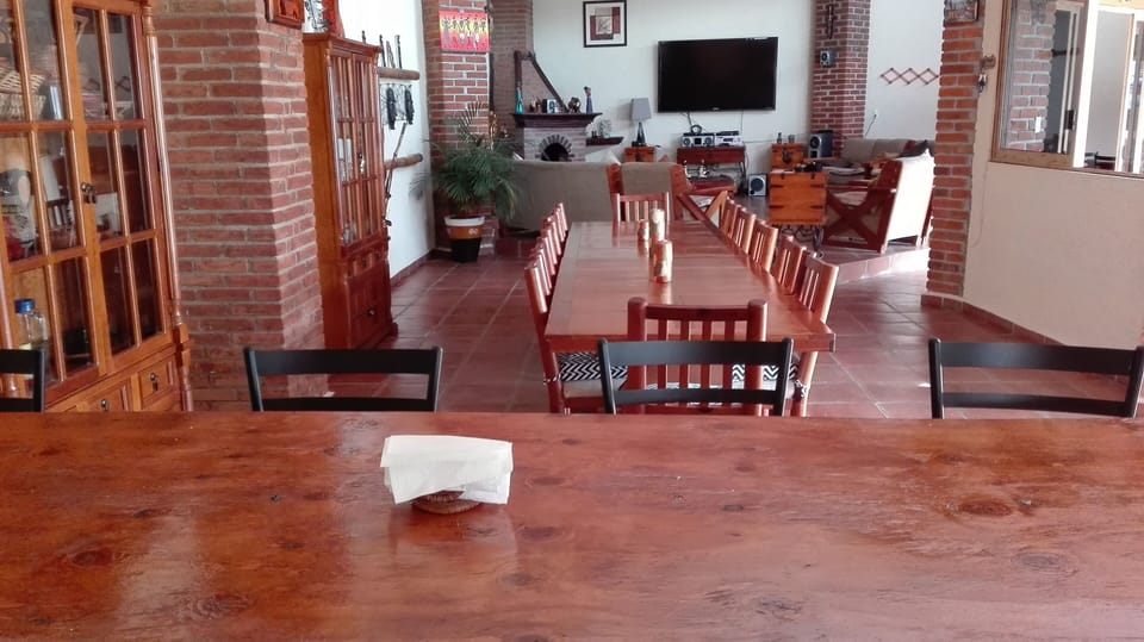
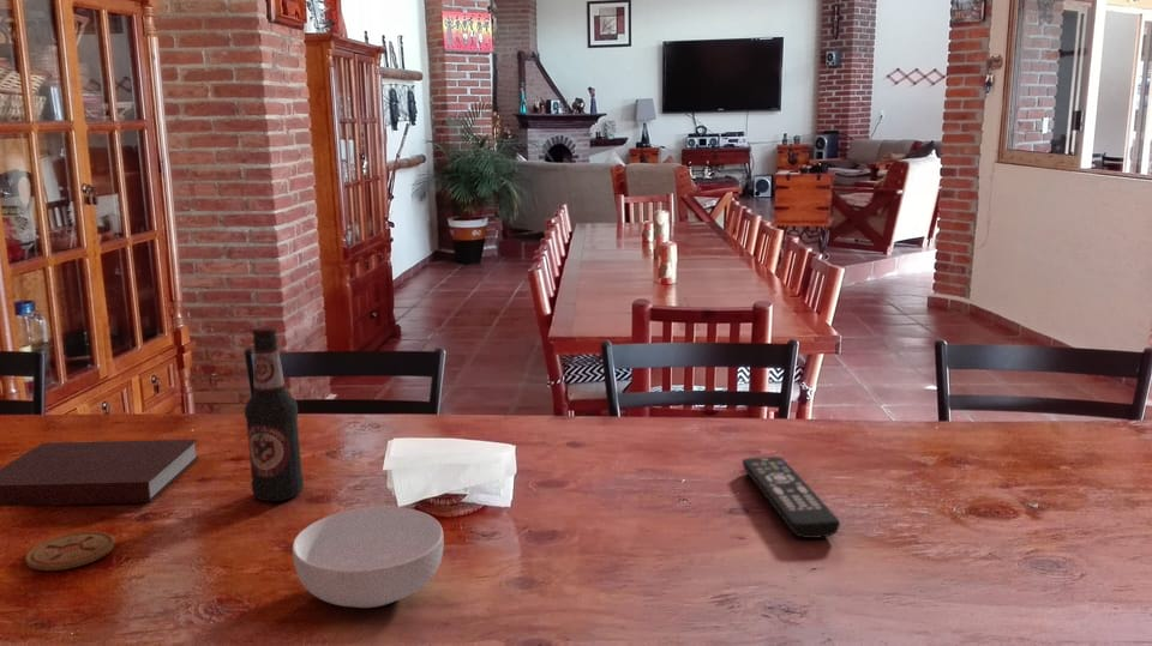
+ coaster [24,531,116,572]
+ bottle [244,326,305,502]
+ notebook [0,439,200,507]
+ remote control [742,455,841,539]
+ cereal bowl [292,506,445,609]
